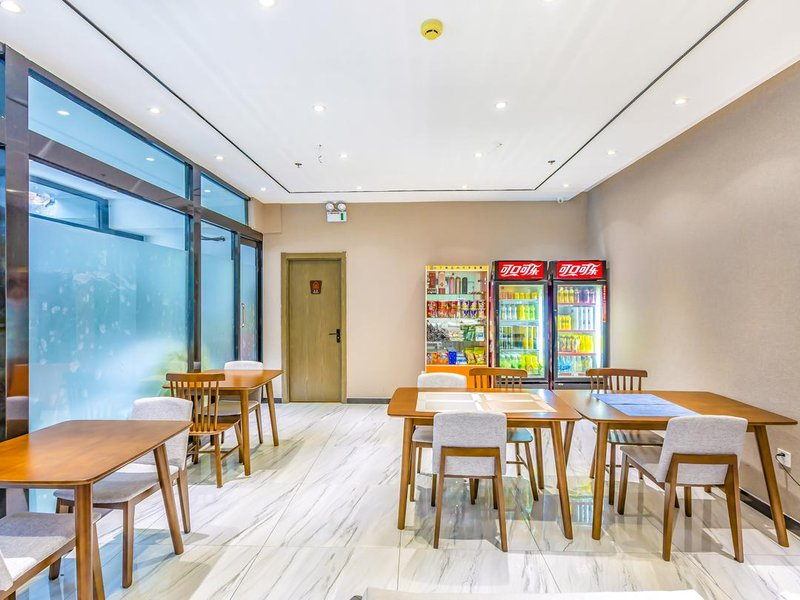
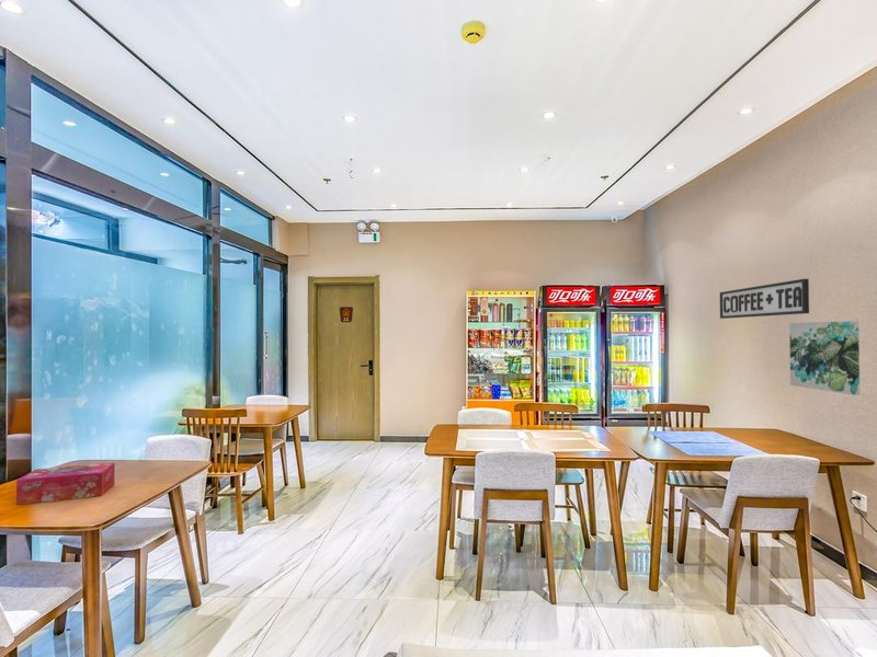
+ tissue box [15,461,116,506]
+ wall art [788,320,861,396]
+ sign [719,278,810,320]
